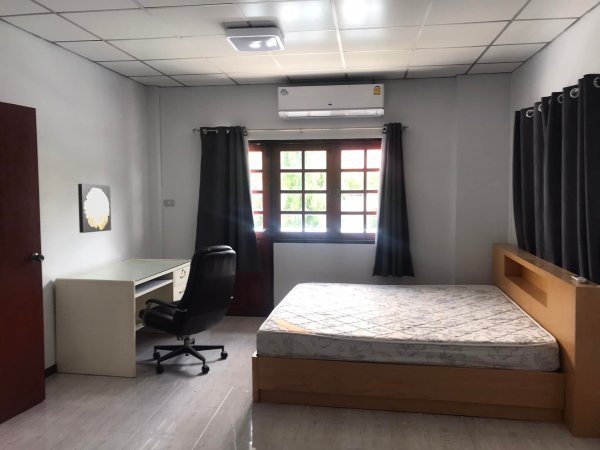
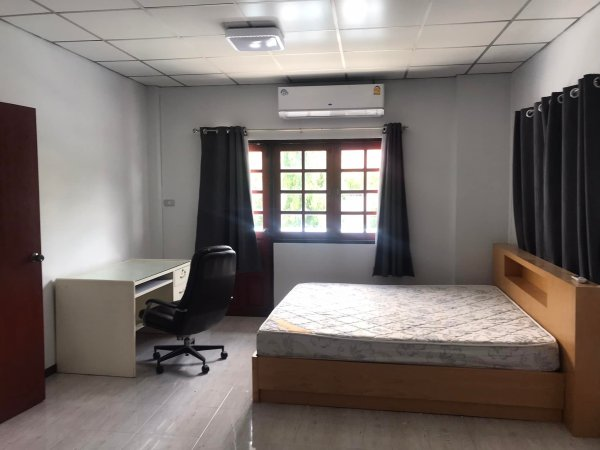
- wall art [77,183,112,234]
